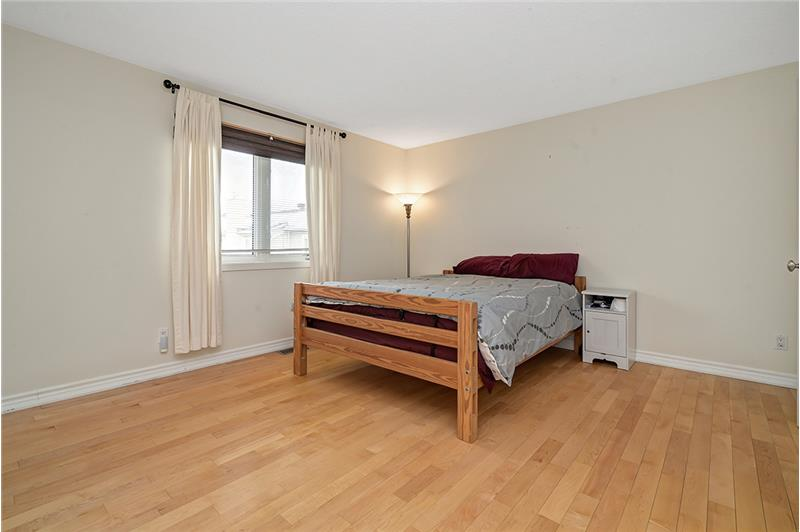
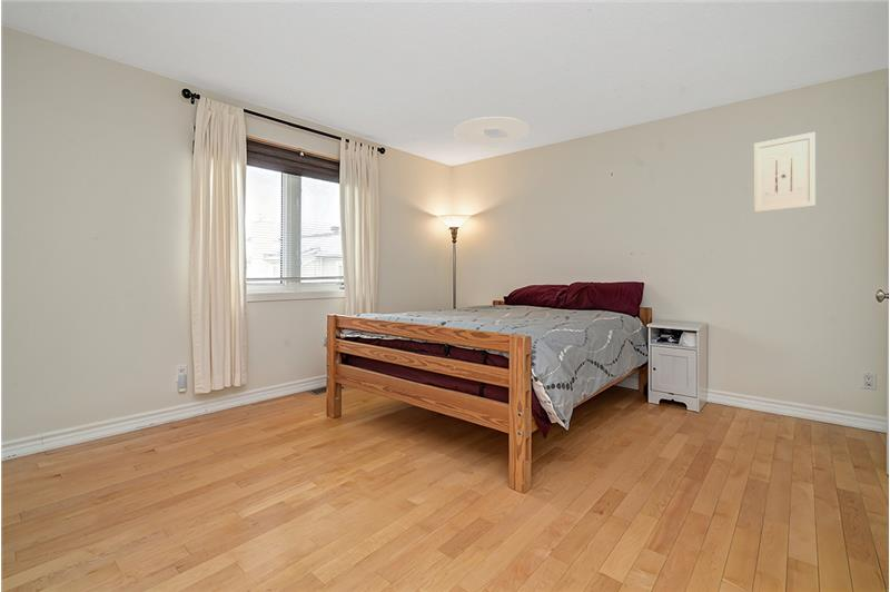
+ ceiling light [453,116,531,146]
+ wall art [753,131,817,214]
